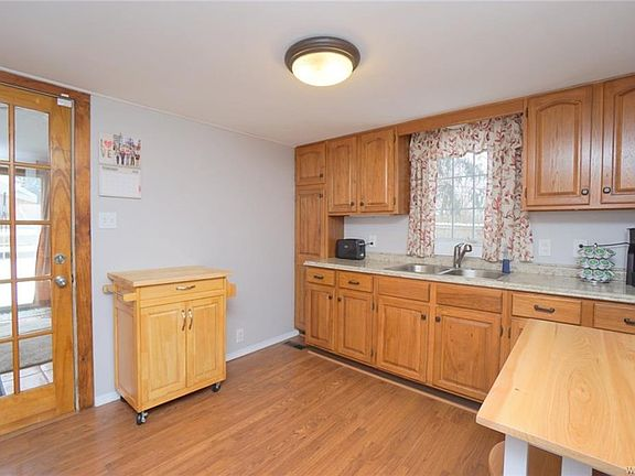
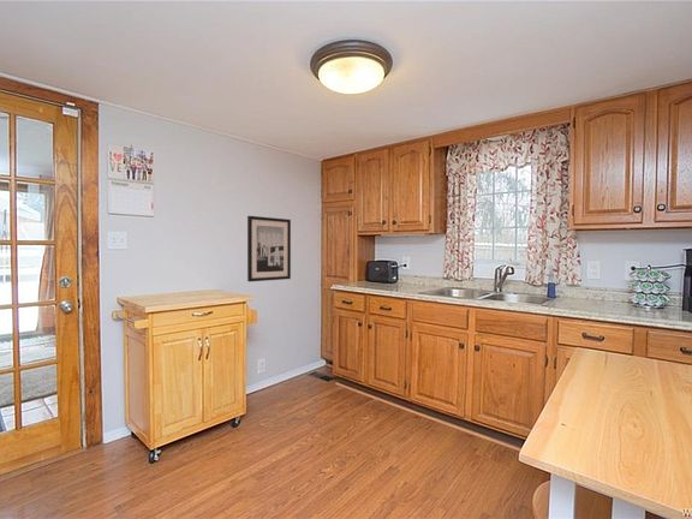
+ wall art [246,215,292,282]
